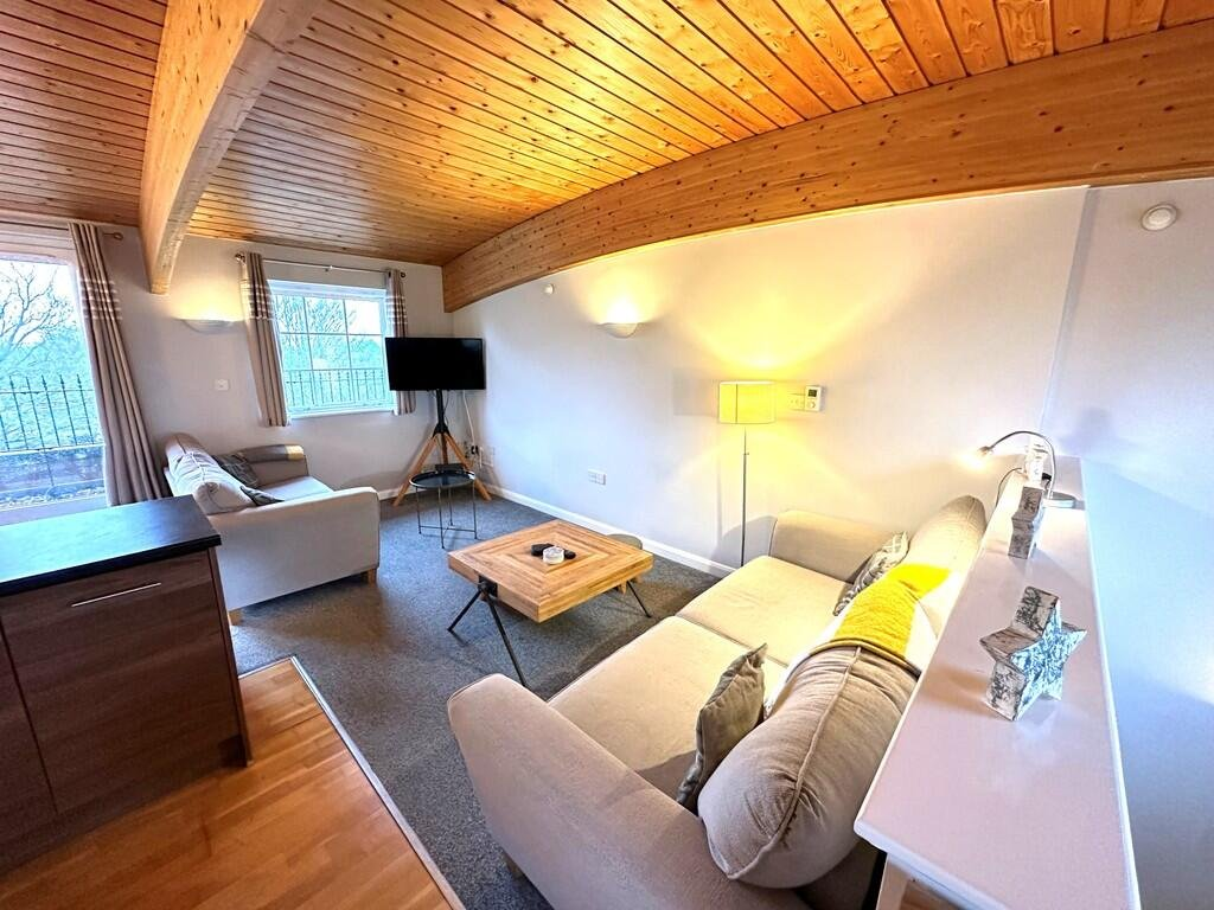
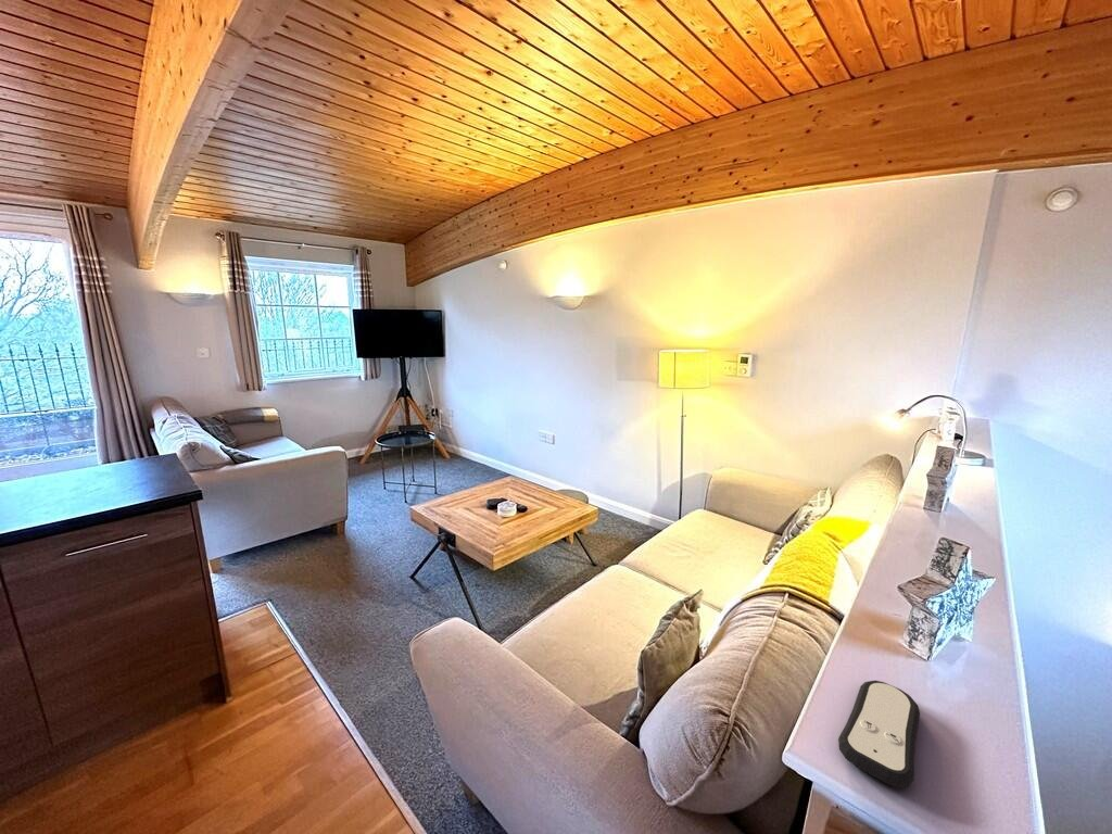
+ remote control [837,680,921,788]
